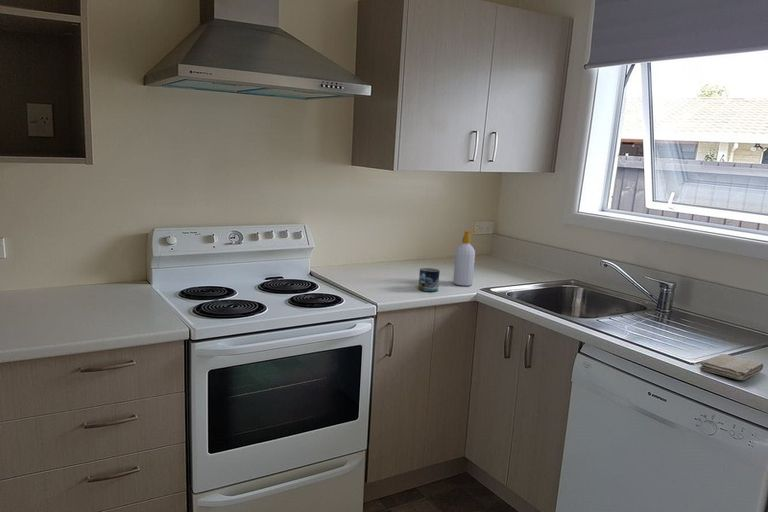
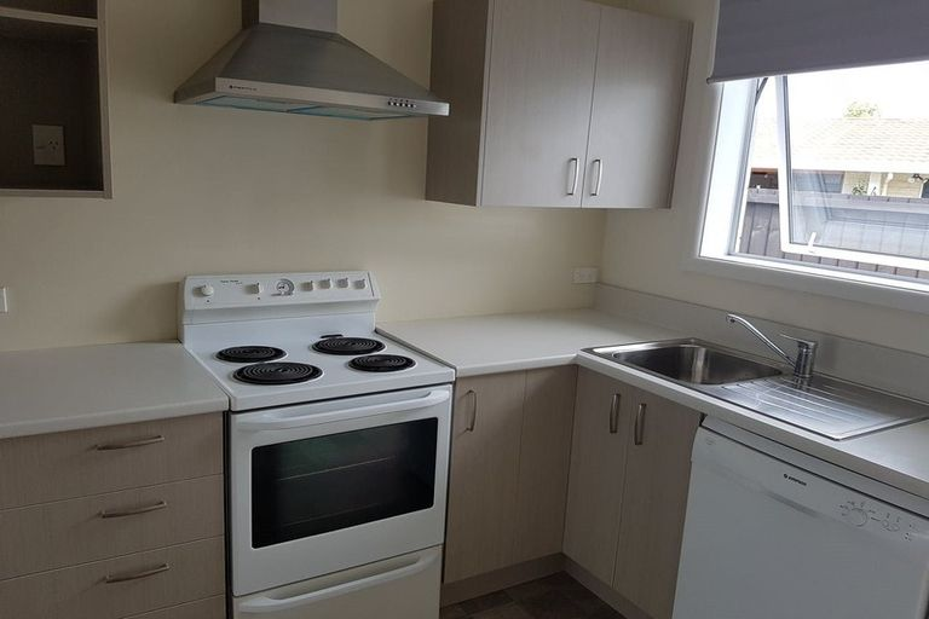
- soap bottle [452,230,479,287]
- mug [417,267,441,292]
- washcloth [699,353,764,381]
